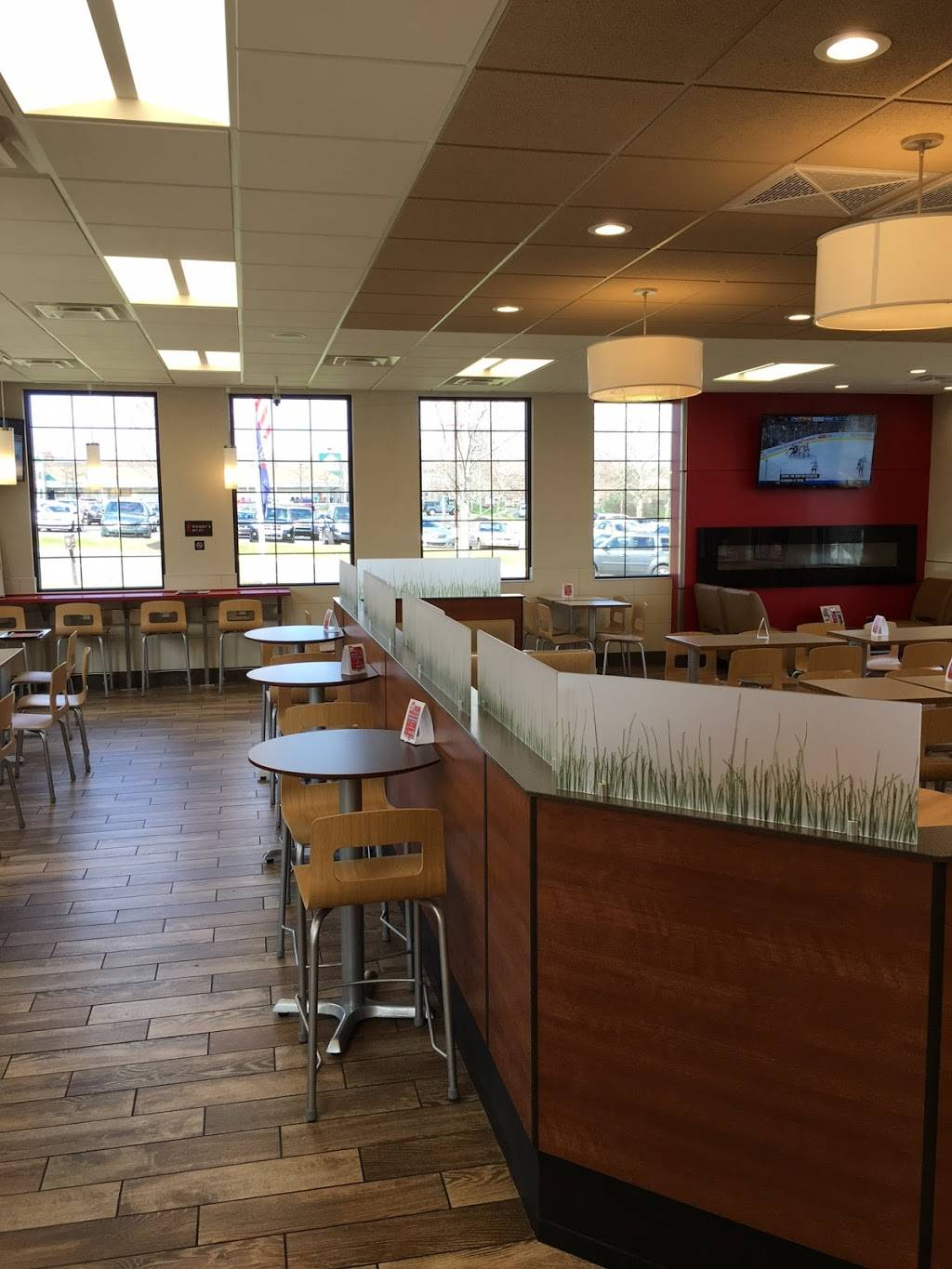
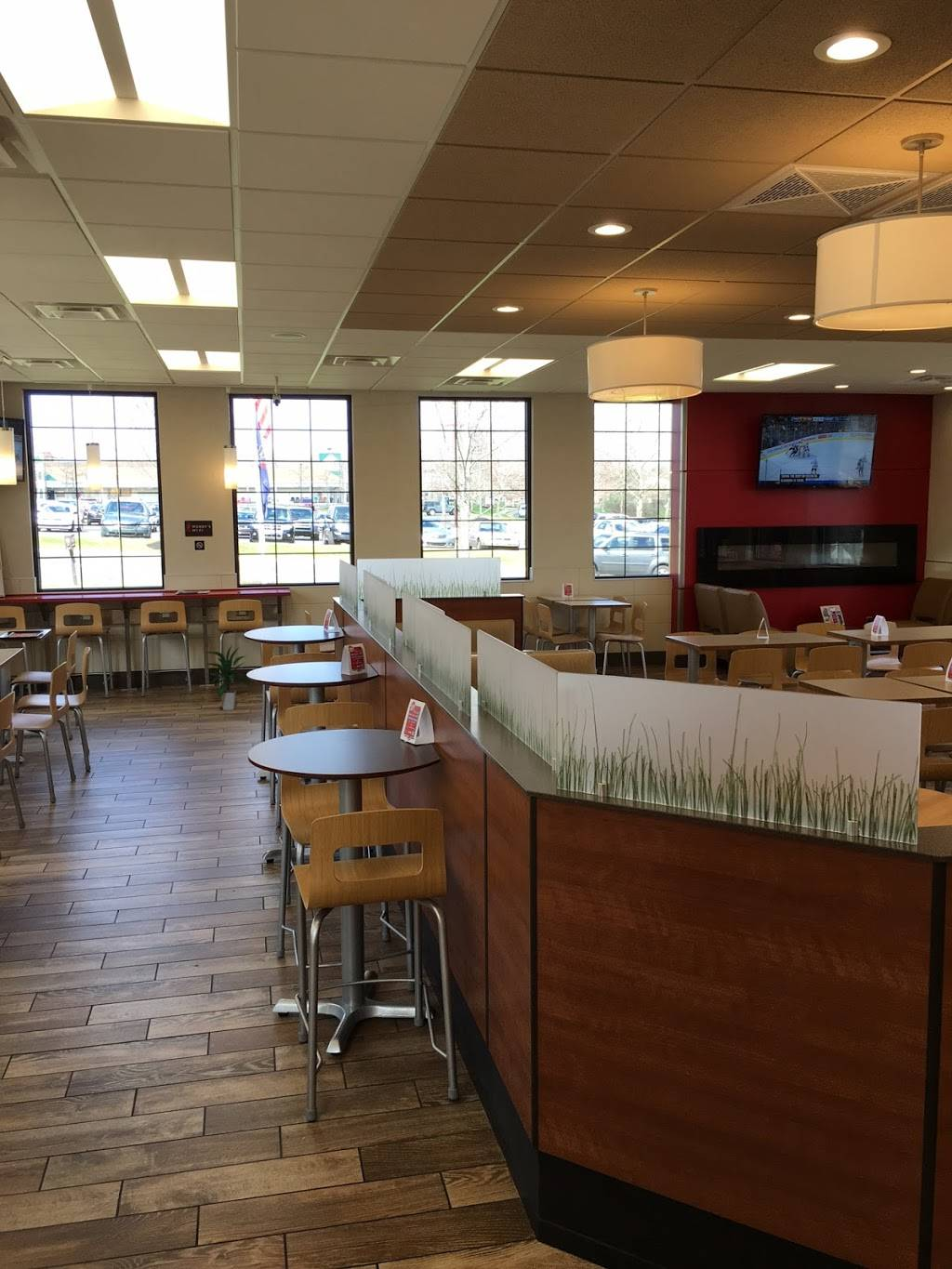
+ indoor plant [204,643,252,711]
